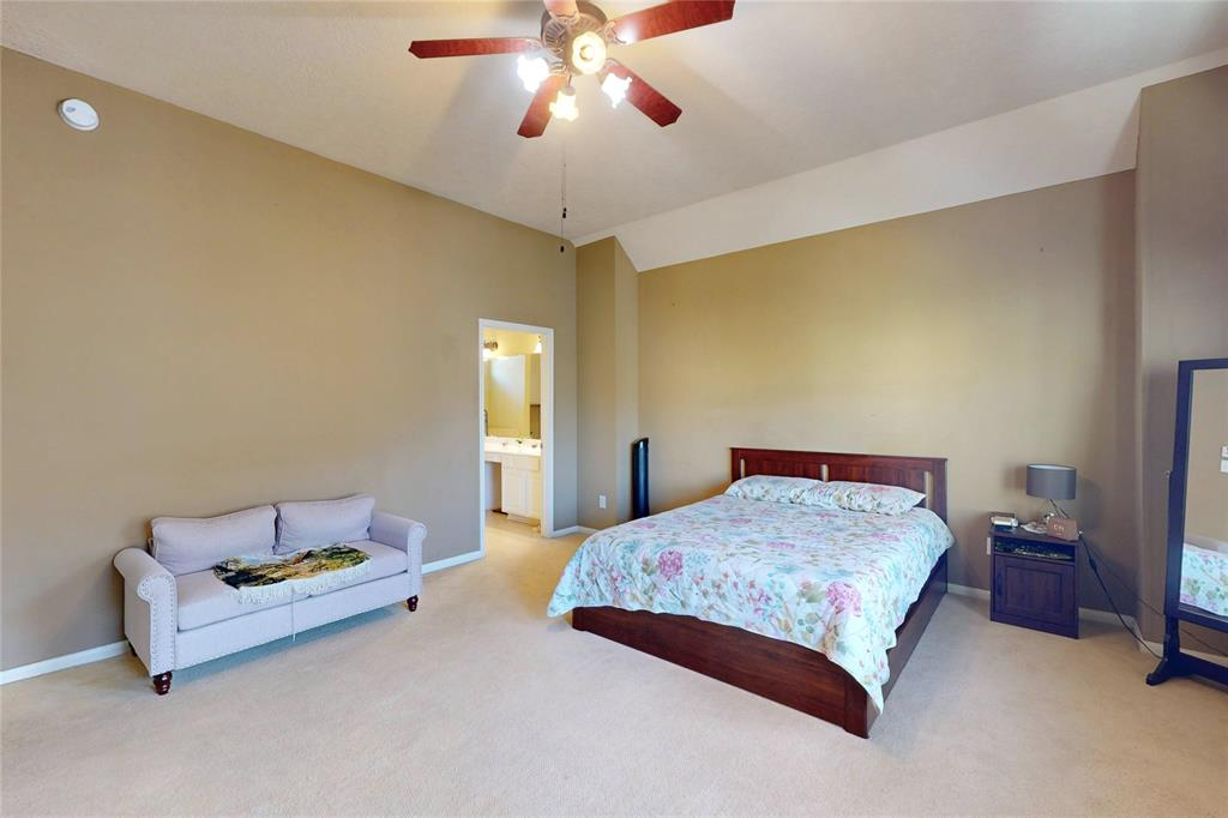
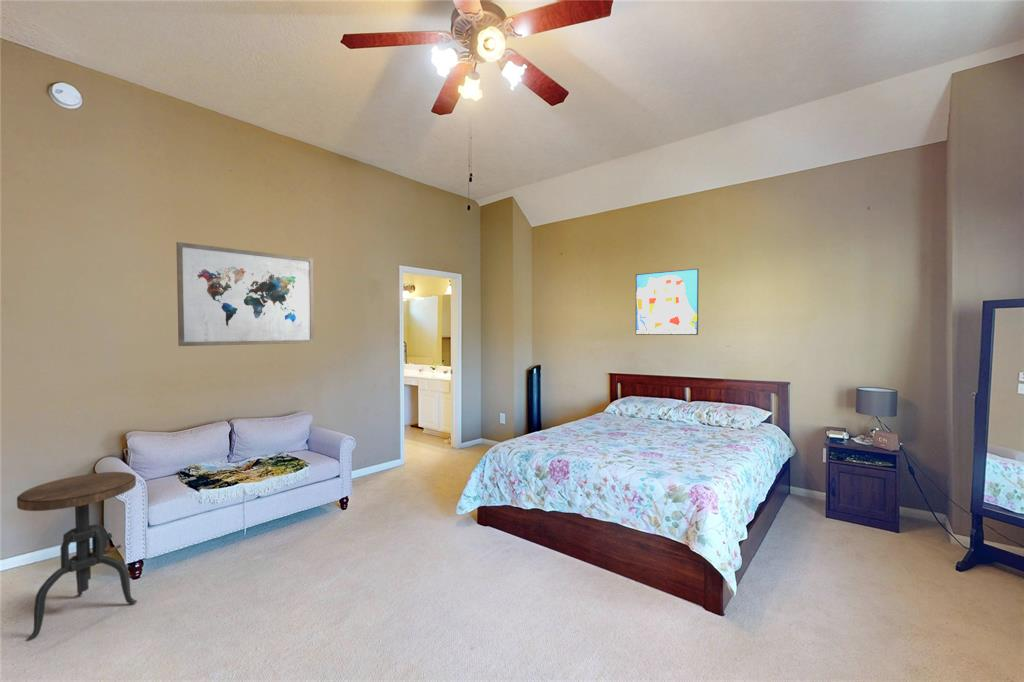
+ side table [16,471,138,642]
+ wall art [175,241,315,347]
+ wall art [635,268,700,336]
